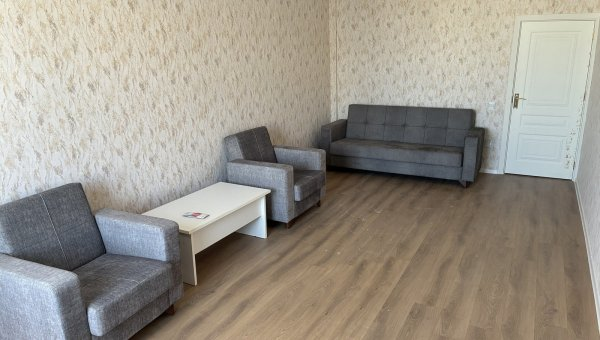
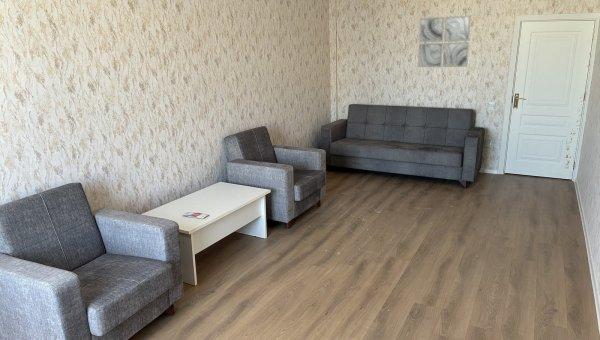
+ wall art [417,14,472,68]
